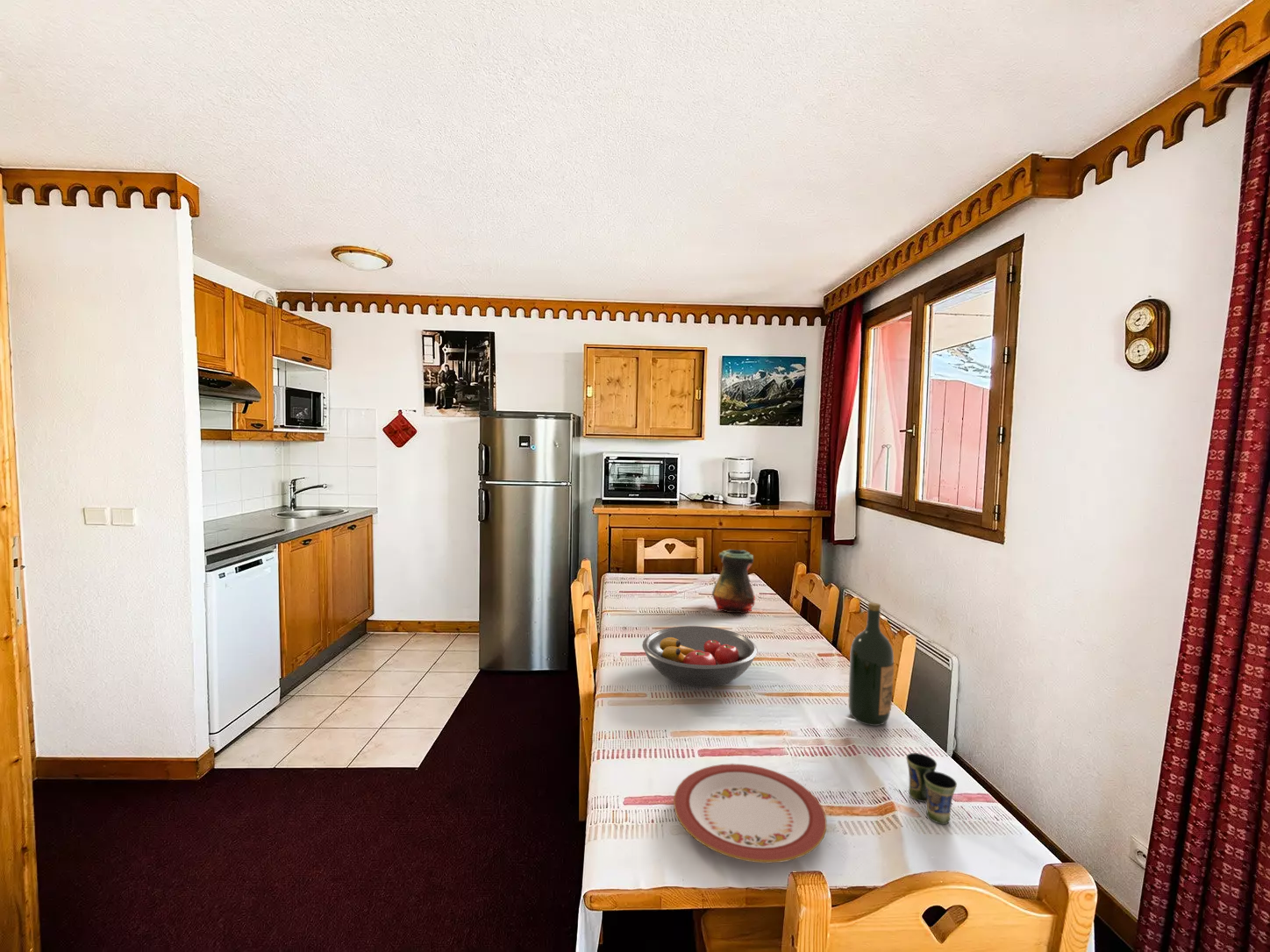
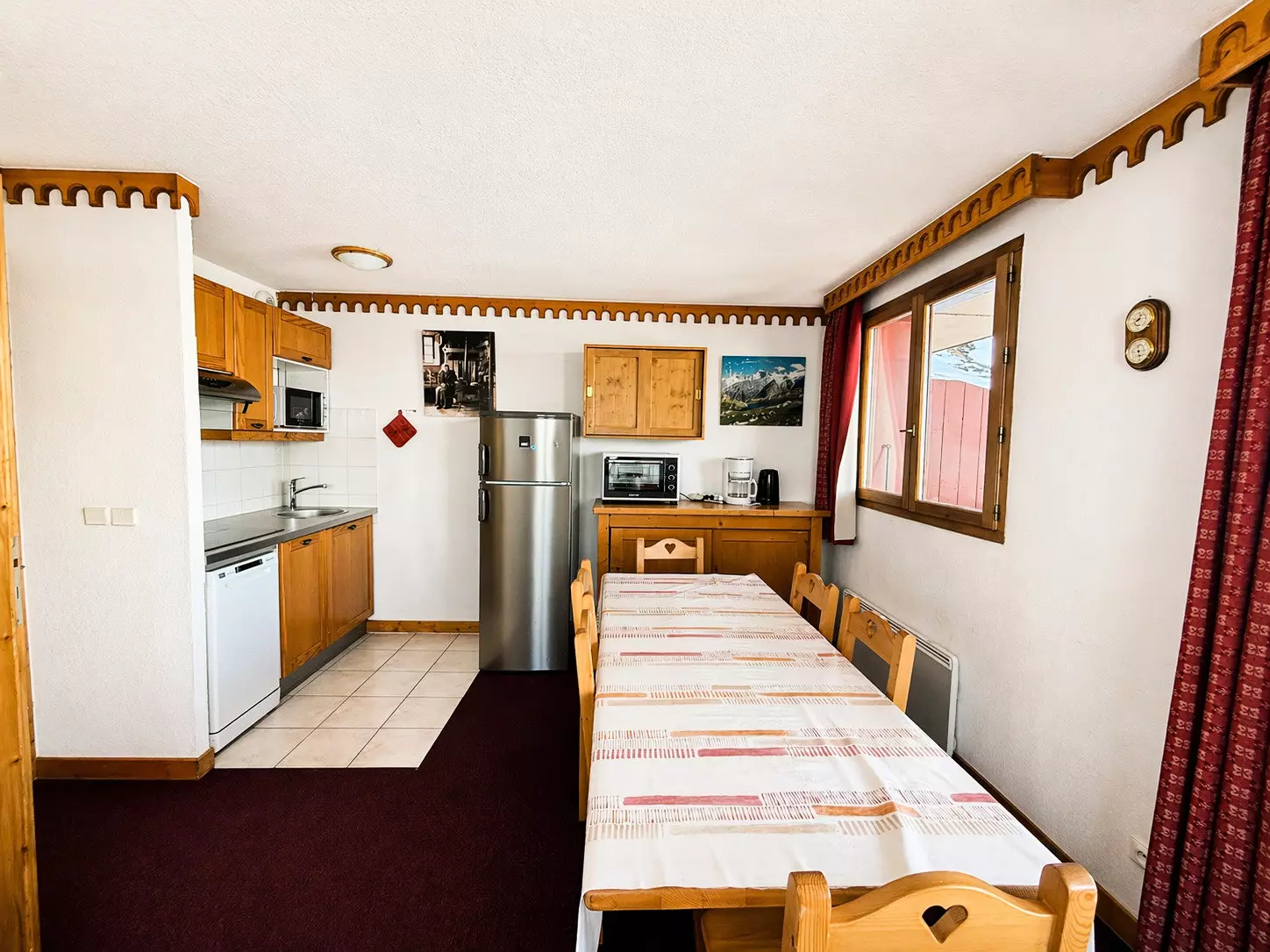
- vase [711,549,756,615]
- wine bottle [848,601,895,727]
- plate [673,763,827,863]
- fruit bowl [641,625,759,688]
- cup [905,752,958,825]
